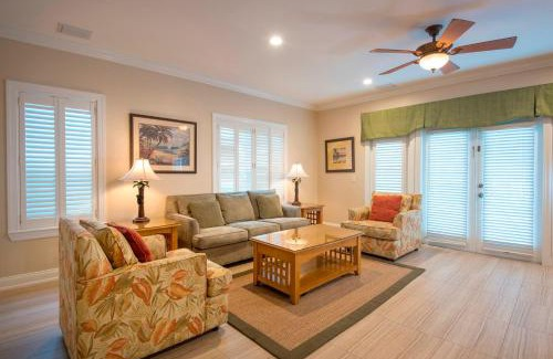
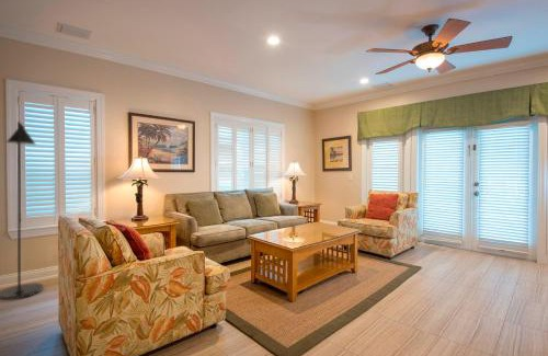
+ floor lamp [0,120,44,301]
